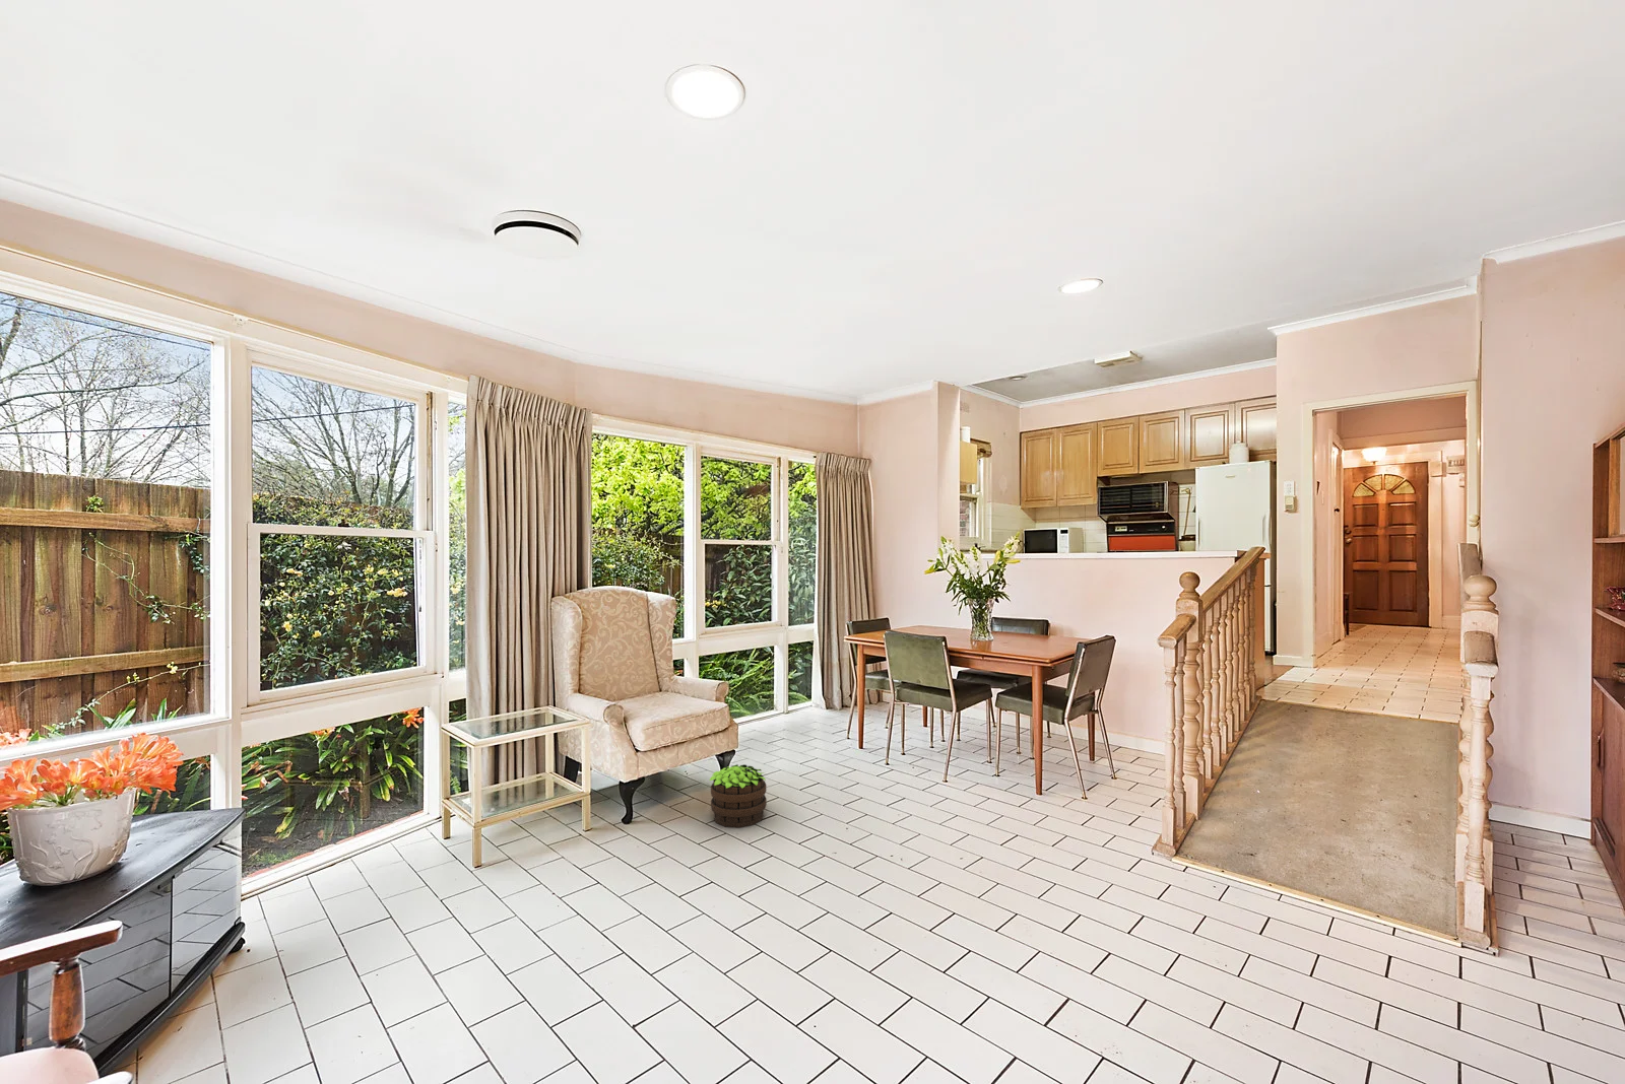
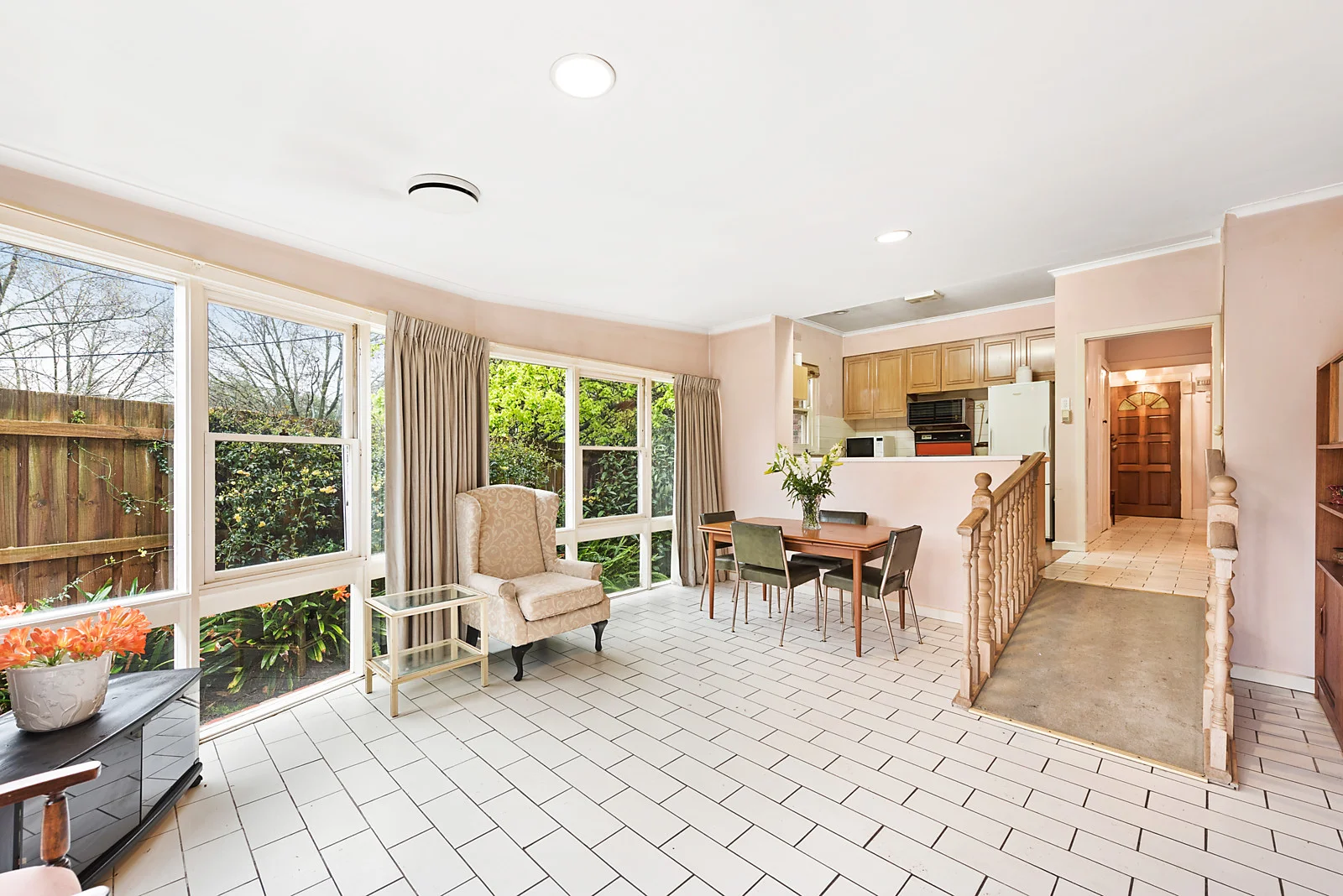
- potted plant [708,763,768,829]
